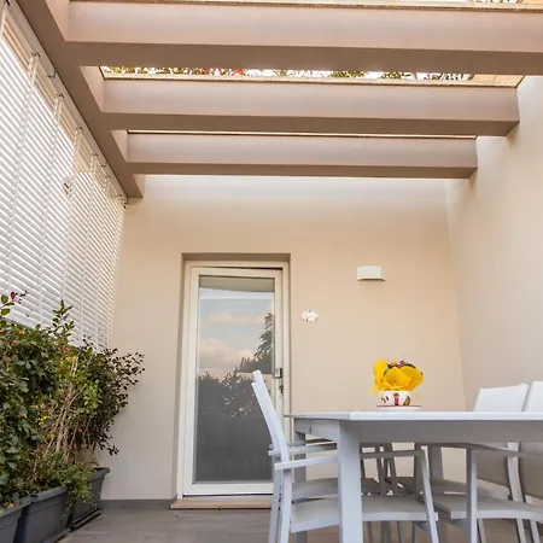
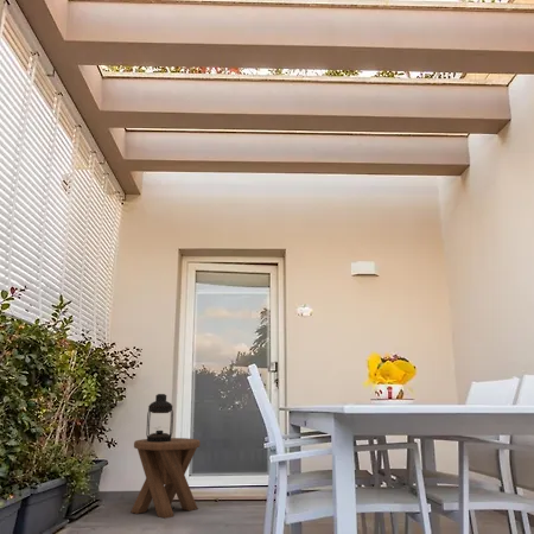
+ music stool [129,437,202,520]
+ lantern [145,393,174,441]
